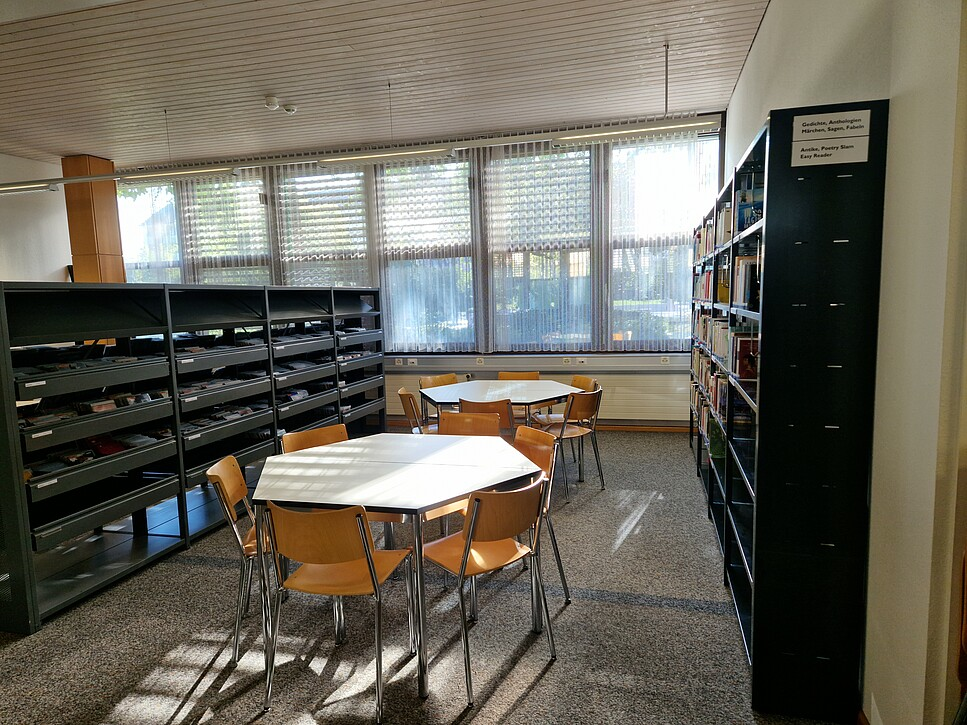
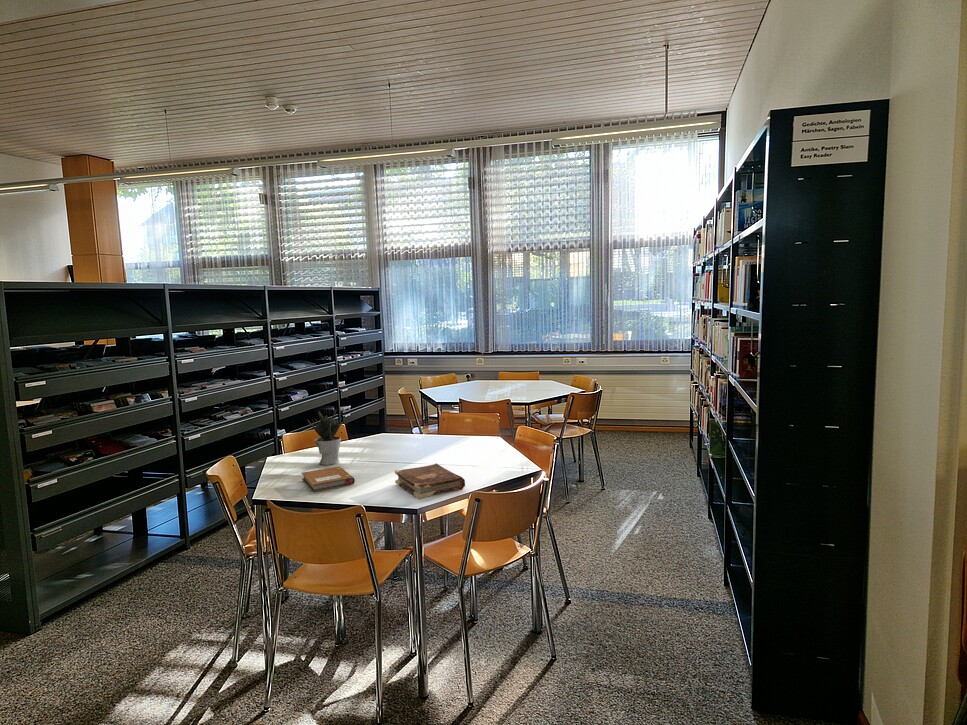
+ potted plant [307,409,345,466]
+ notebook [301,465,356,493]
+ book [394,462,466,500]
